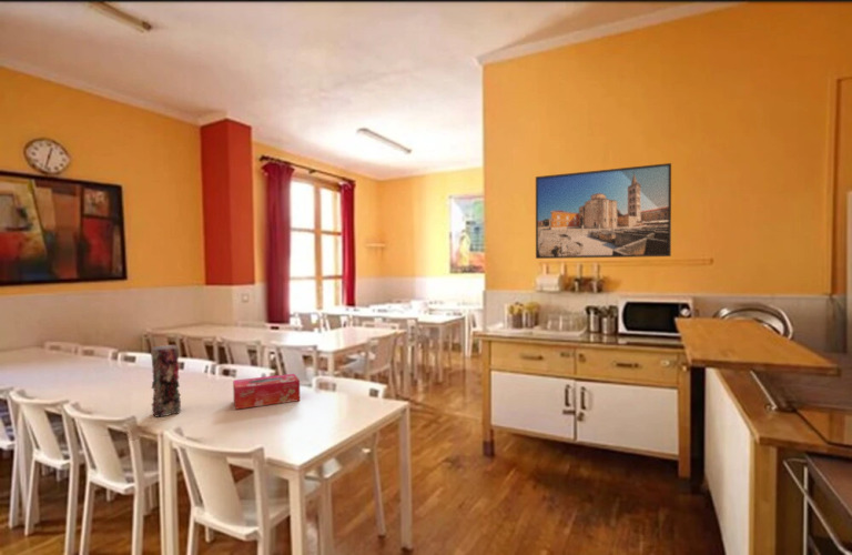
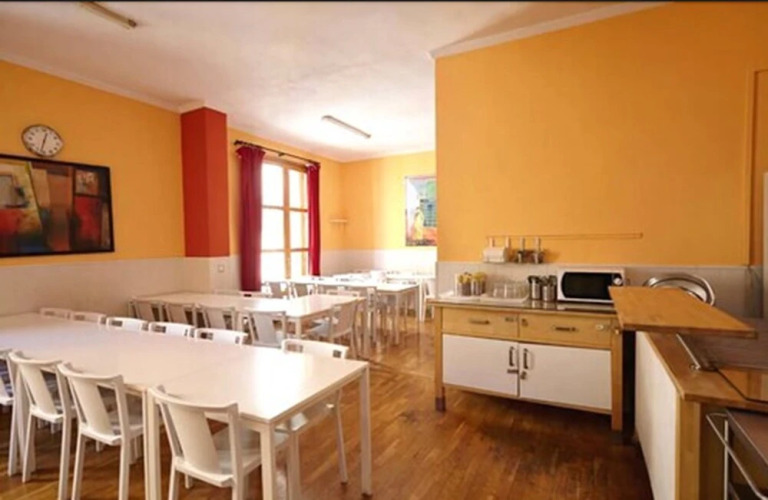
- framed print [535,162,672,260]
- tissue box [232,373,301,411]
- vase [150,344,182,418]
